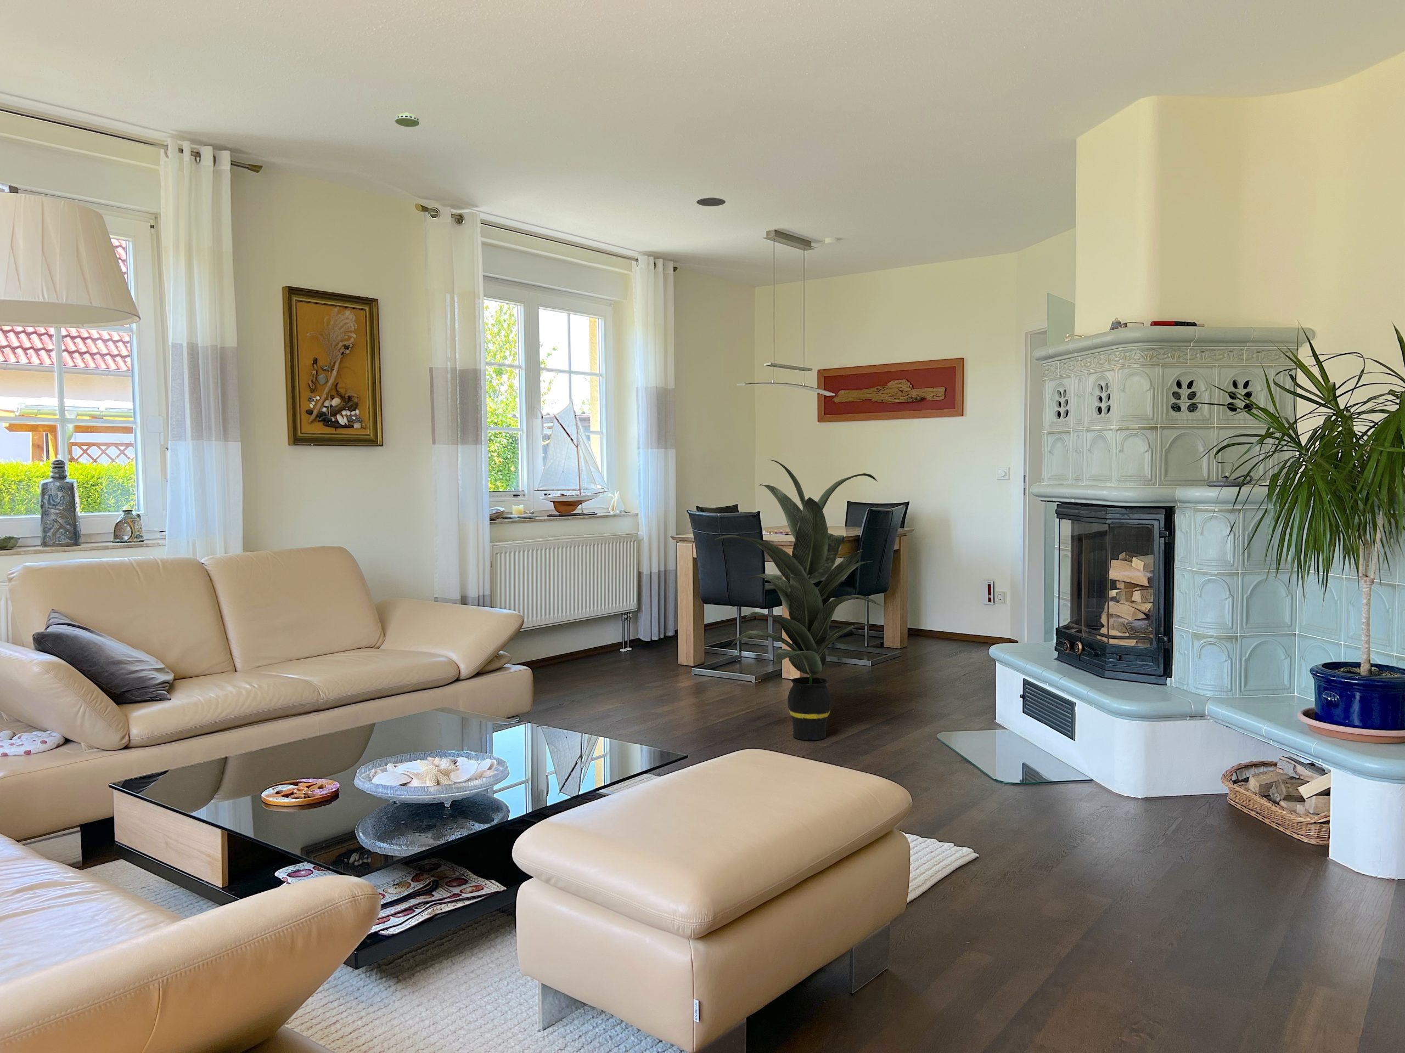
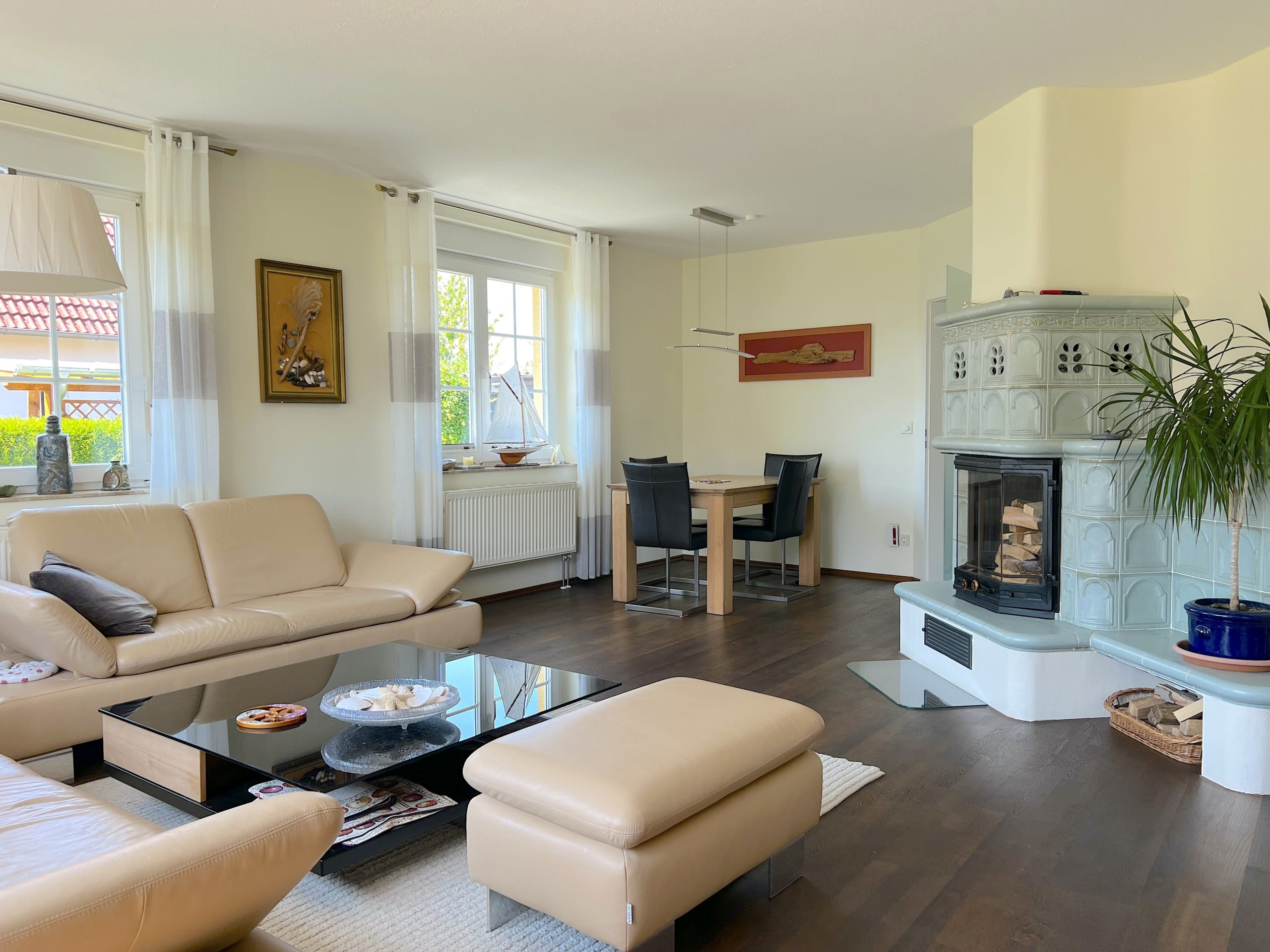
- recessed light [696,197,726,207]
- indoor plant [714,459,884,741]
- smoke detector [395,113,420,128]
